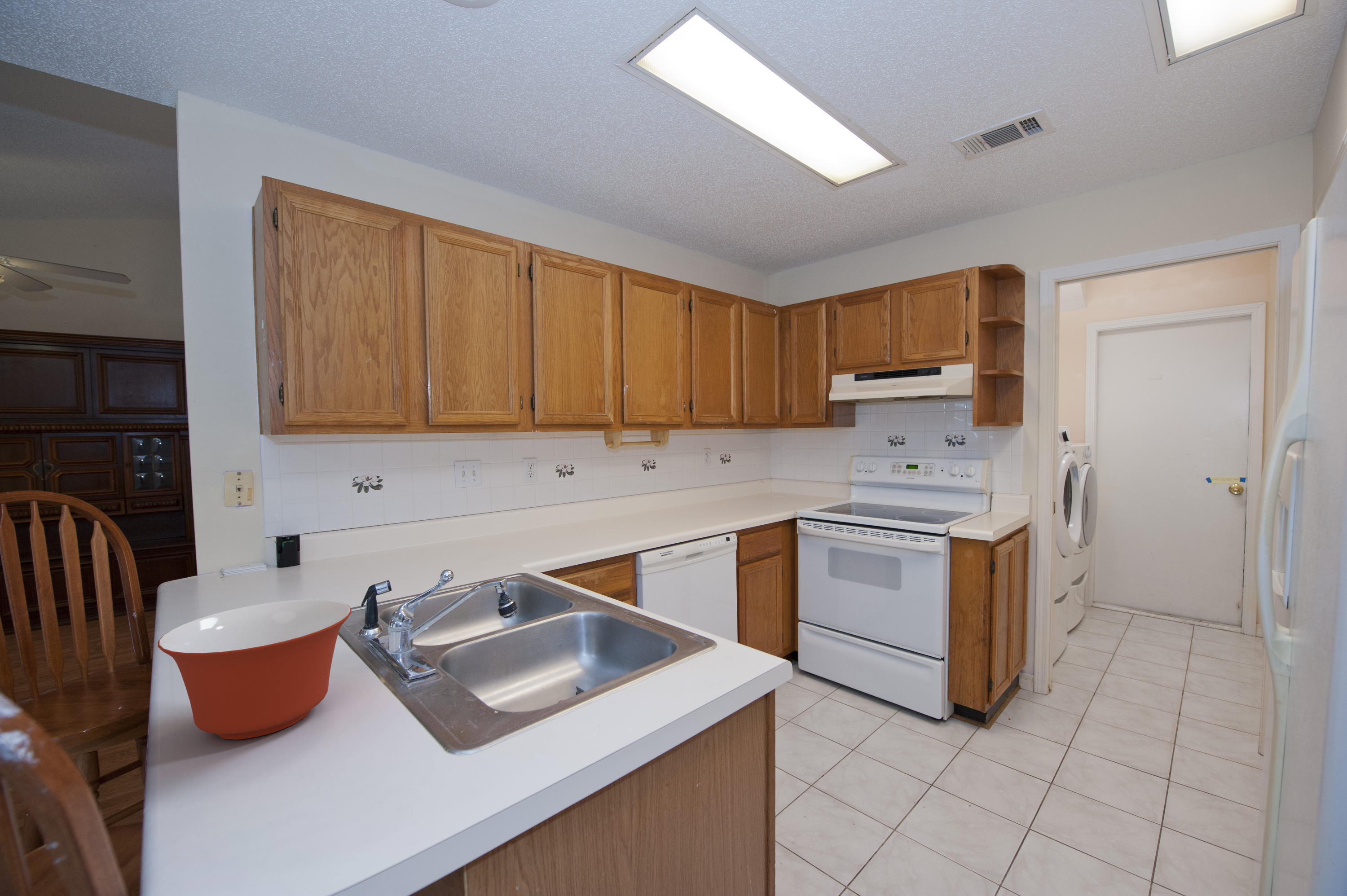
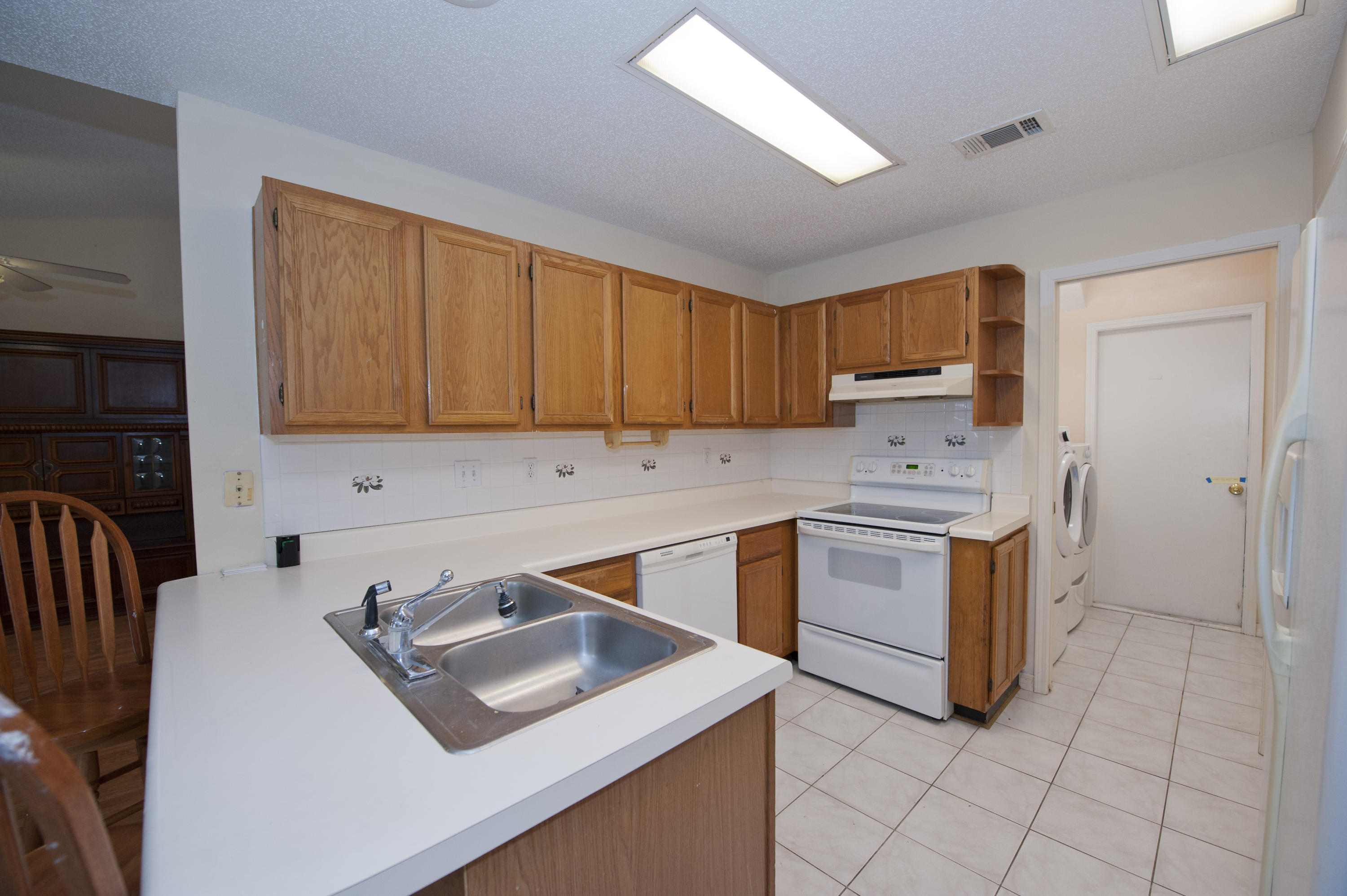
- mixing bowl [157,599,352,740]
